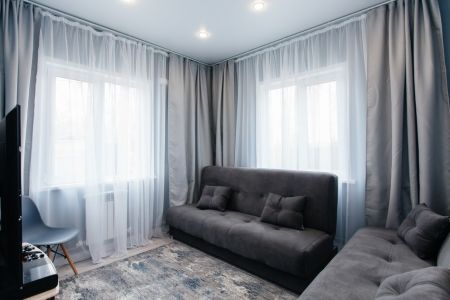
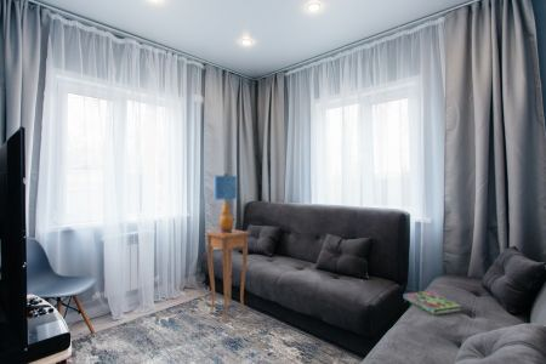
+ side table [204,228,251,323]
+ table lamp [212,172,238,233]
+ book [403,290,463,315]
